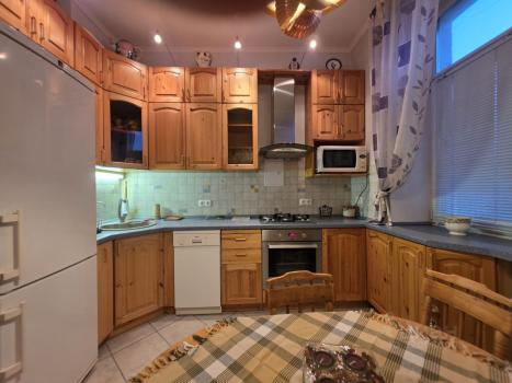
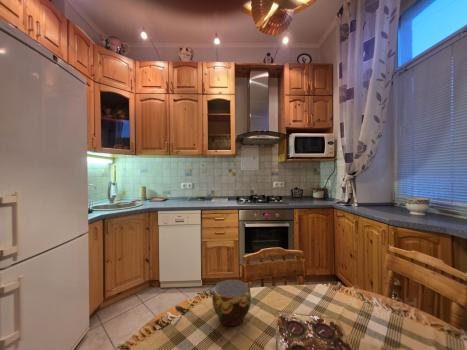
+ cup [211,278,252,327]
